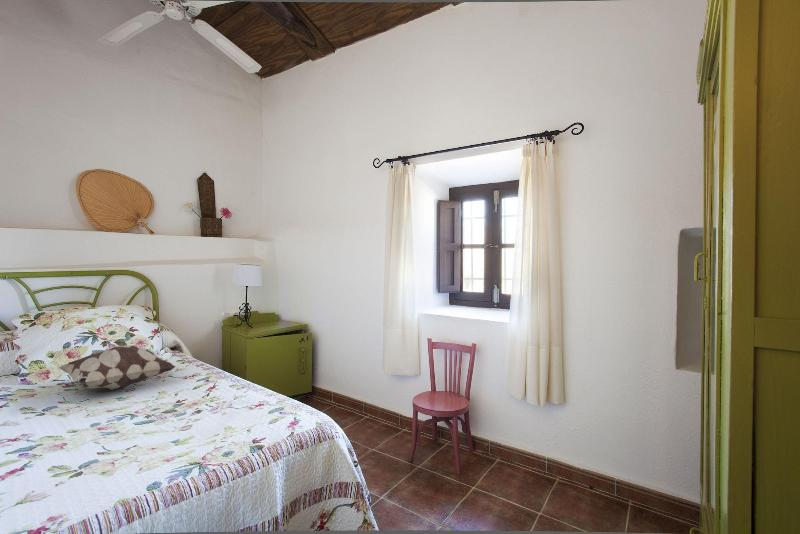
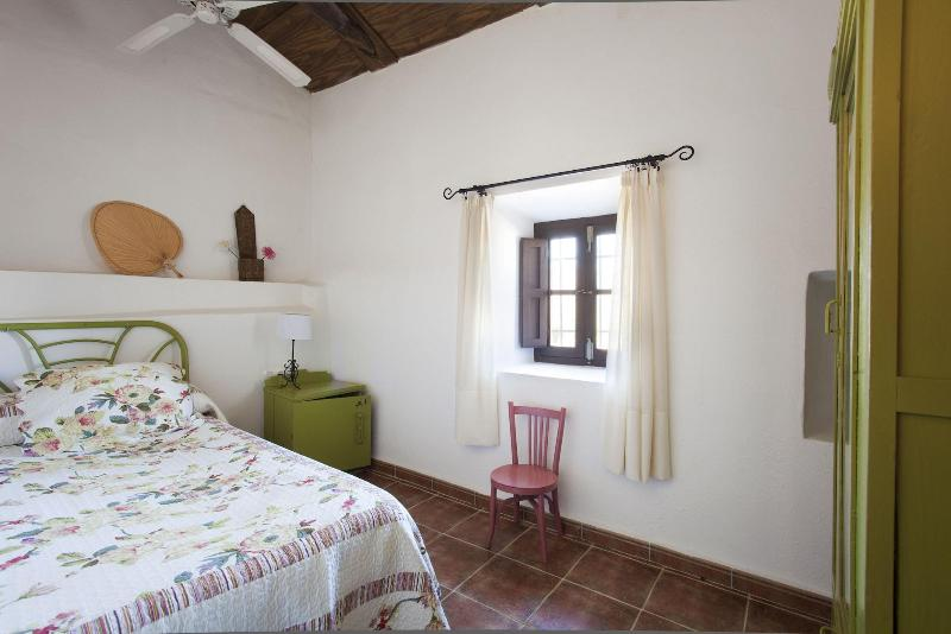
- decorative pillow [57,344,177,391]
